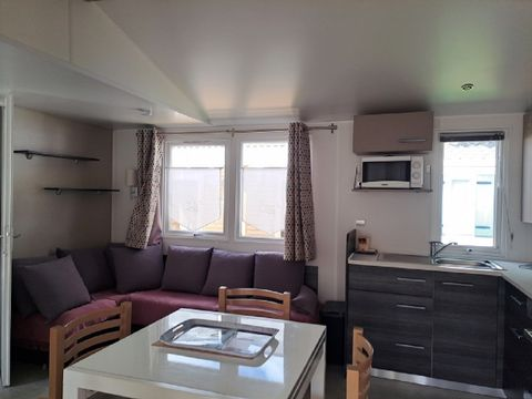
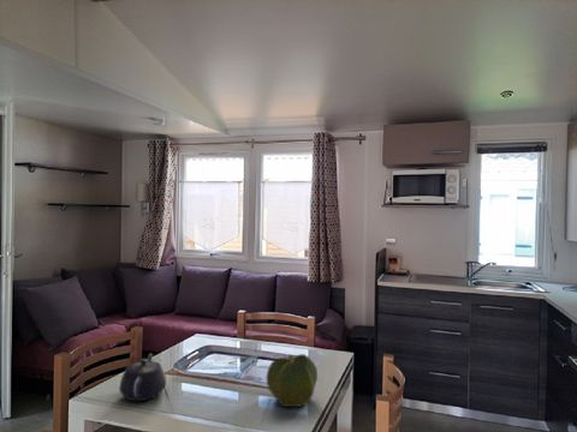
+ cabbage [266,353,319,409]
+ teapot [118,353,167,402]
